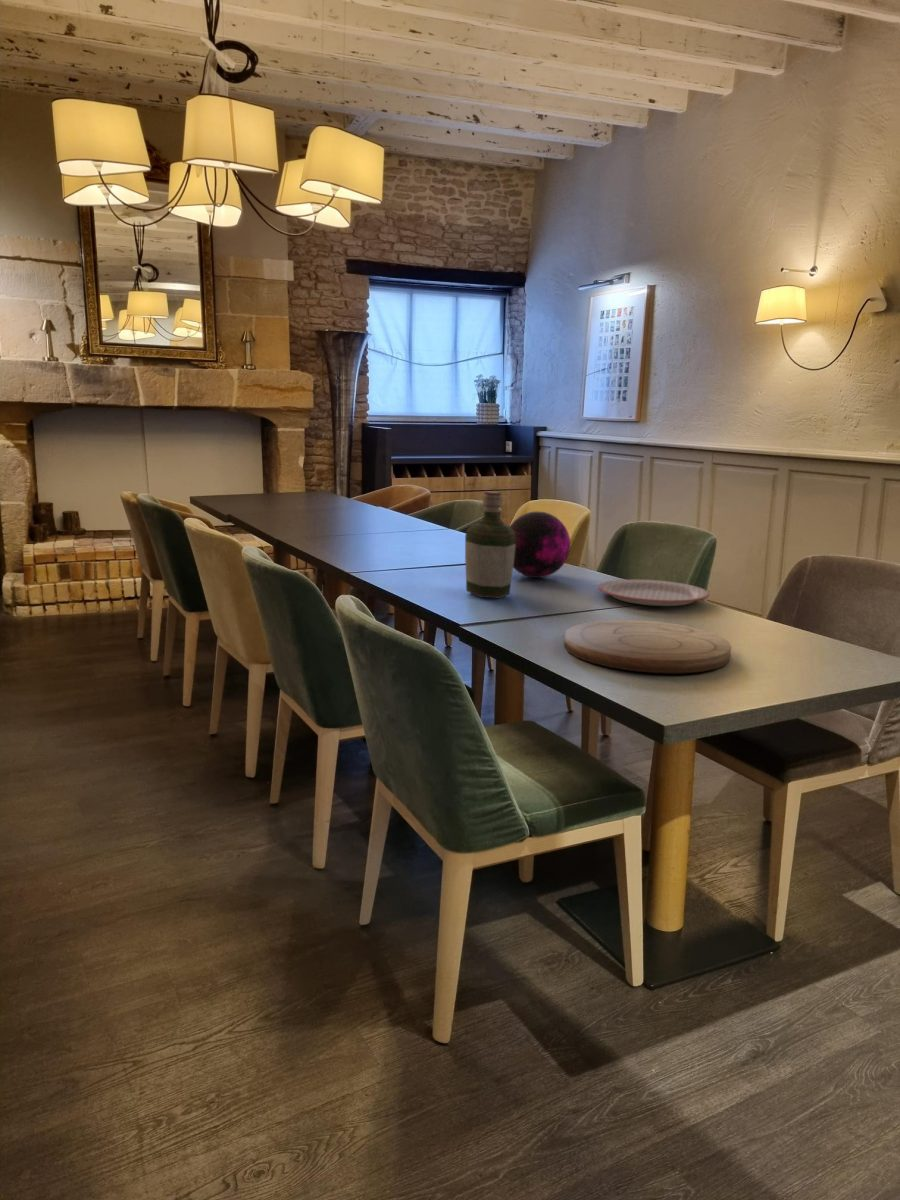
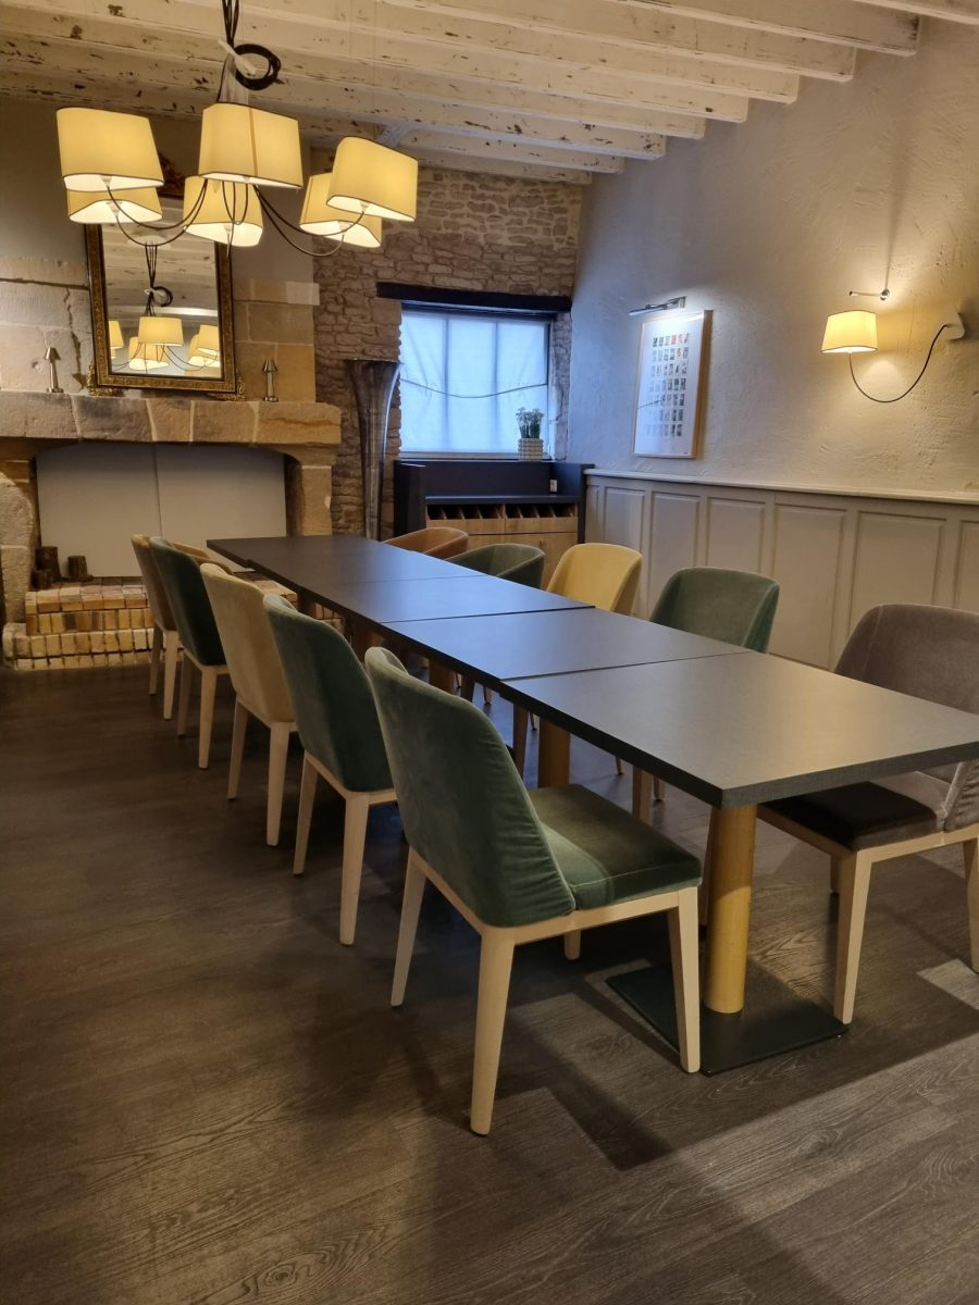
- plate [597,579,711,607]
- bottle [464,490,516,599]
- decorative orb [509,511,571,579]
- cutting board [563,619,732,674]
